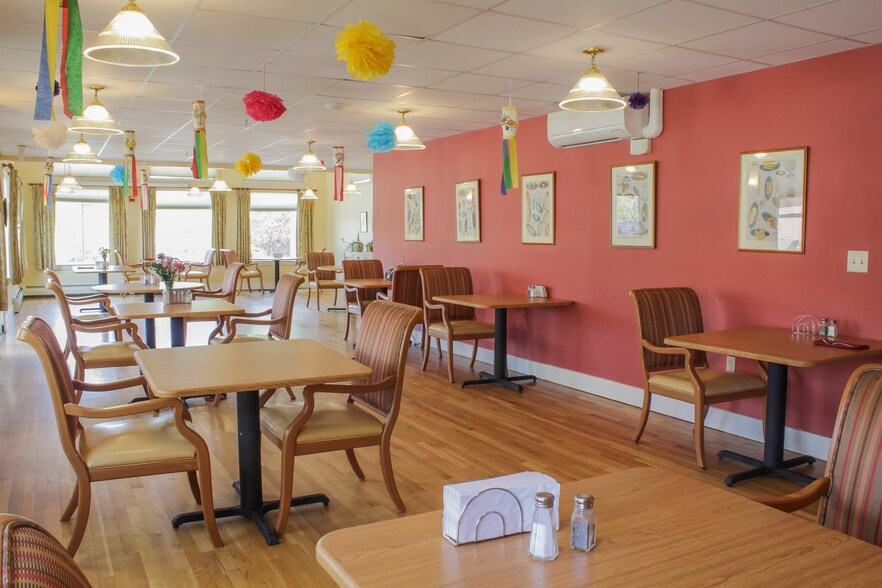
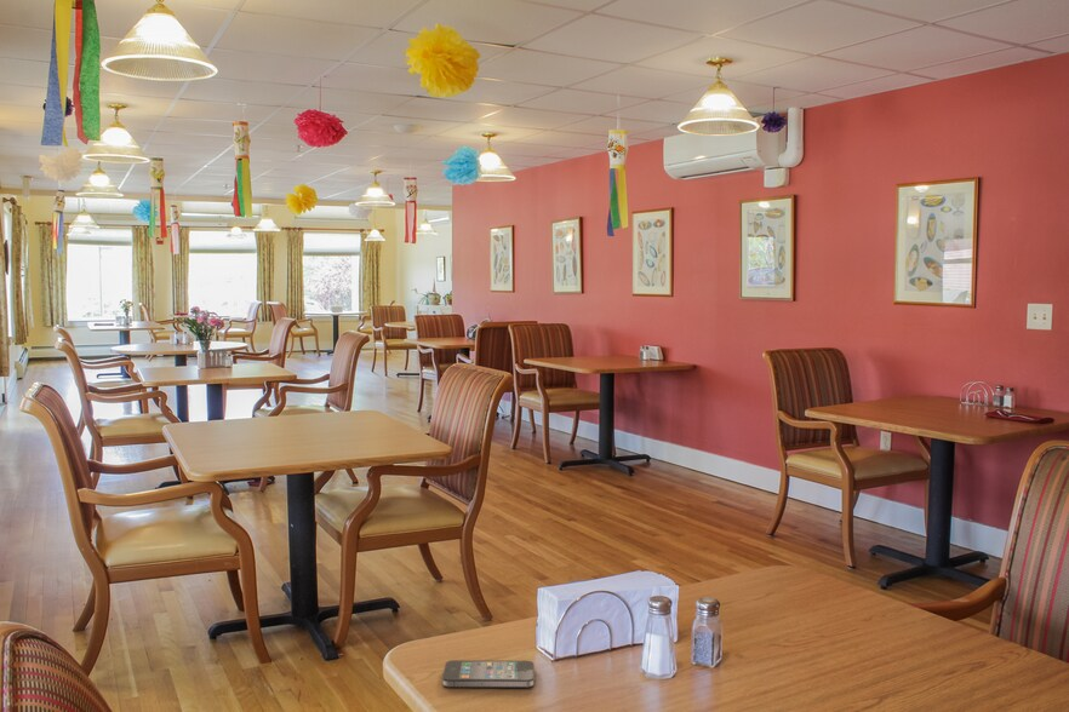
+ smartphone [441,659,536,689]
